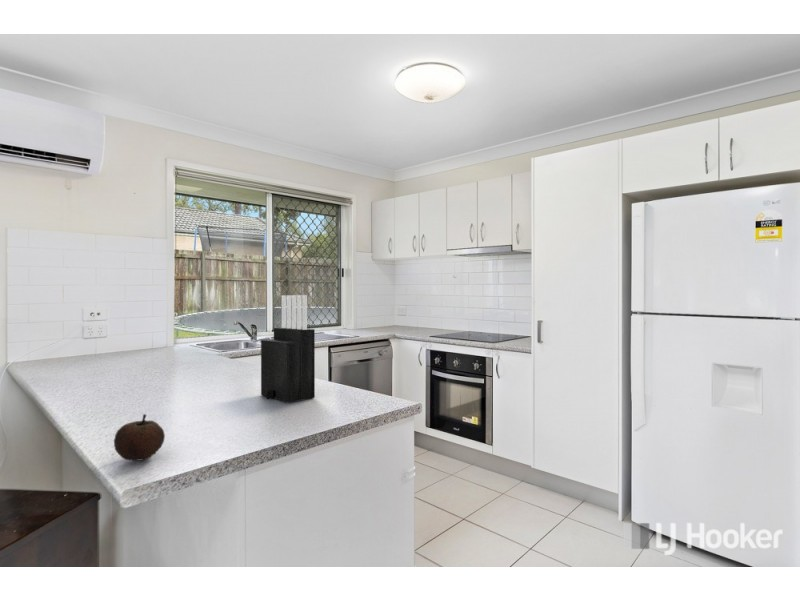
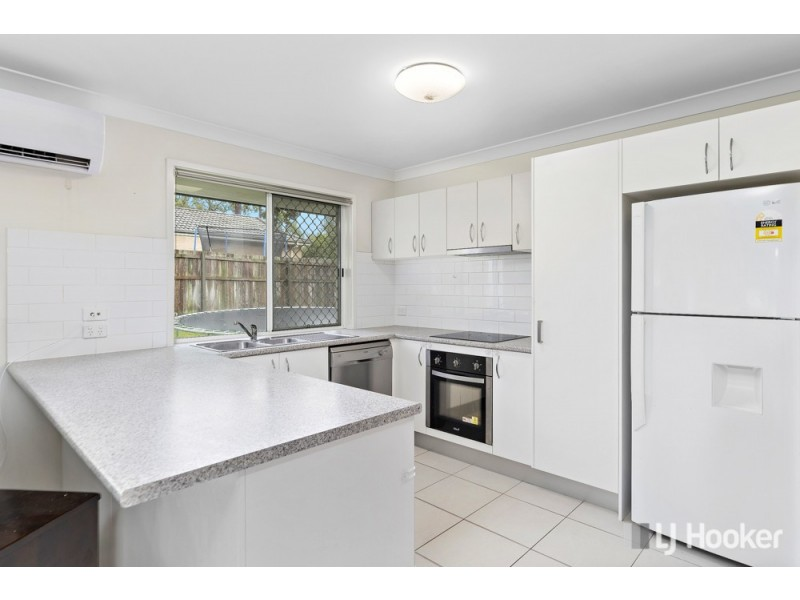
- fruit [113,413,166,462]
- knife block [260,294,316,404]
